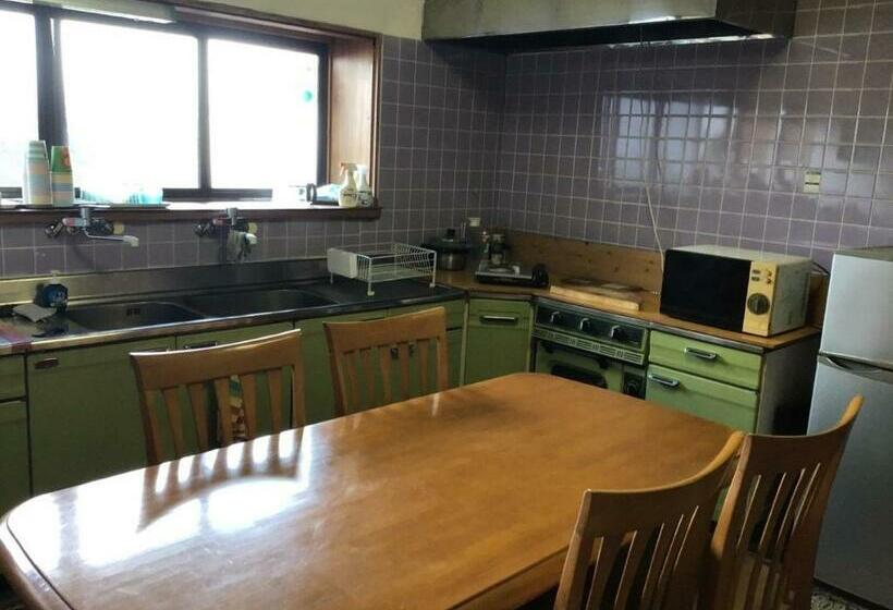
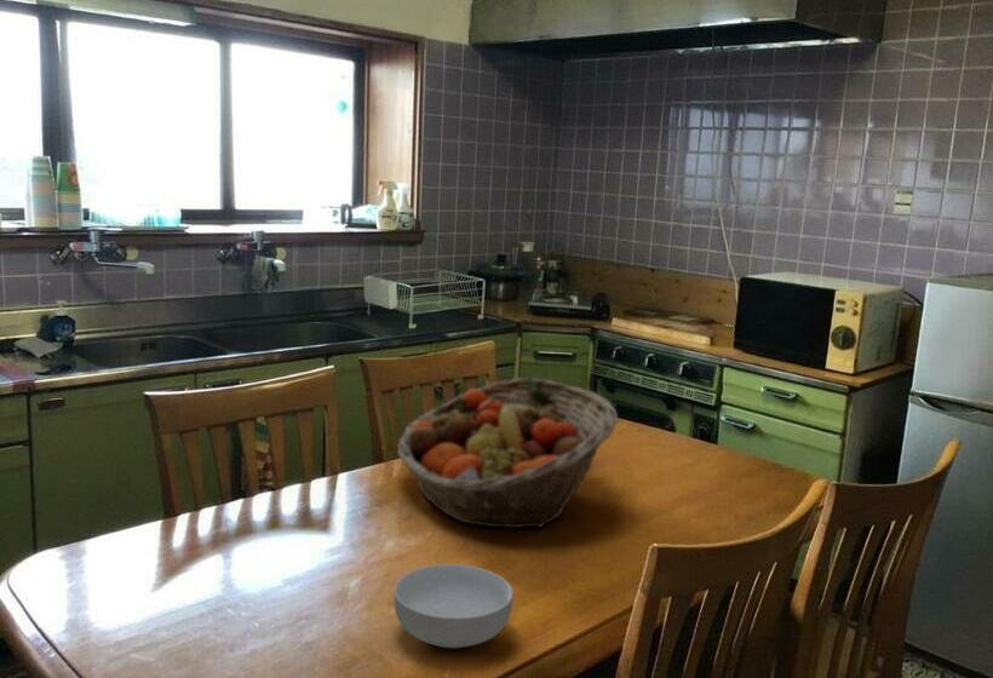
+ cereal bowl [392,563,515,649]
+ fruit basket [396,377,619,529]
